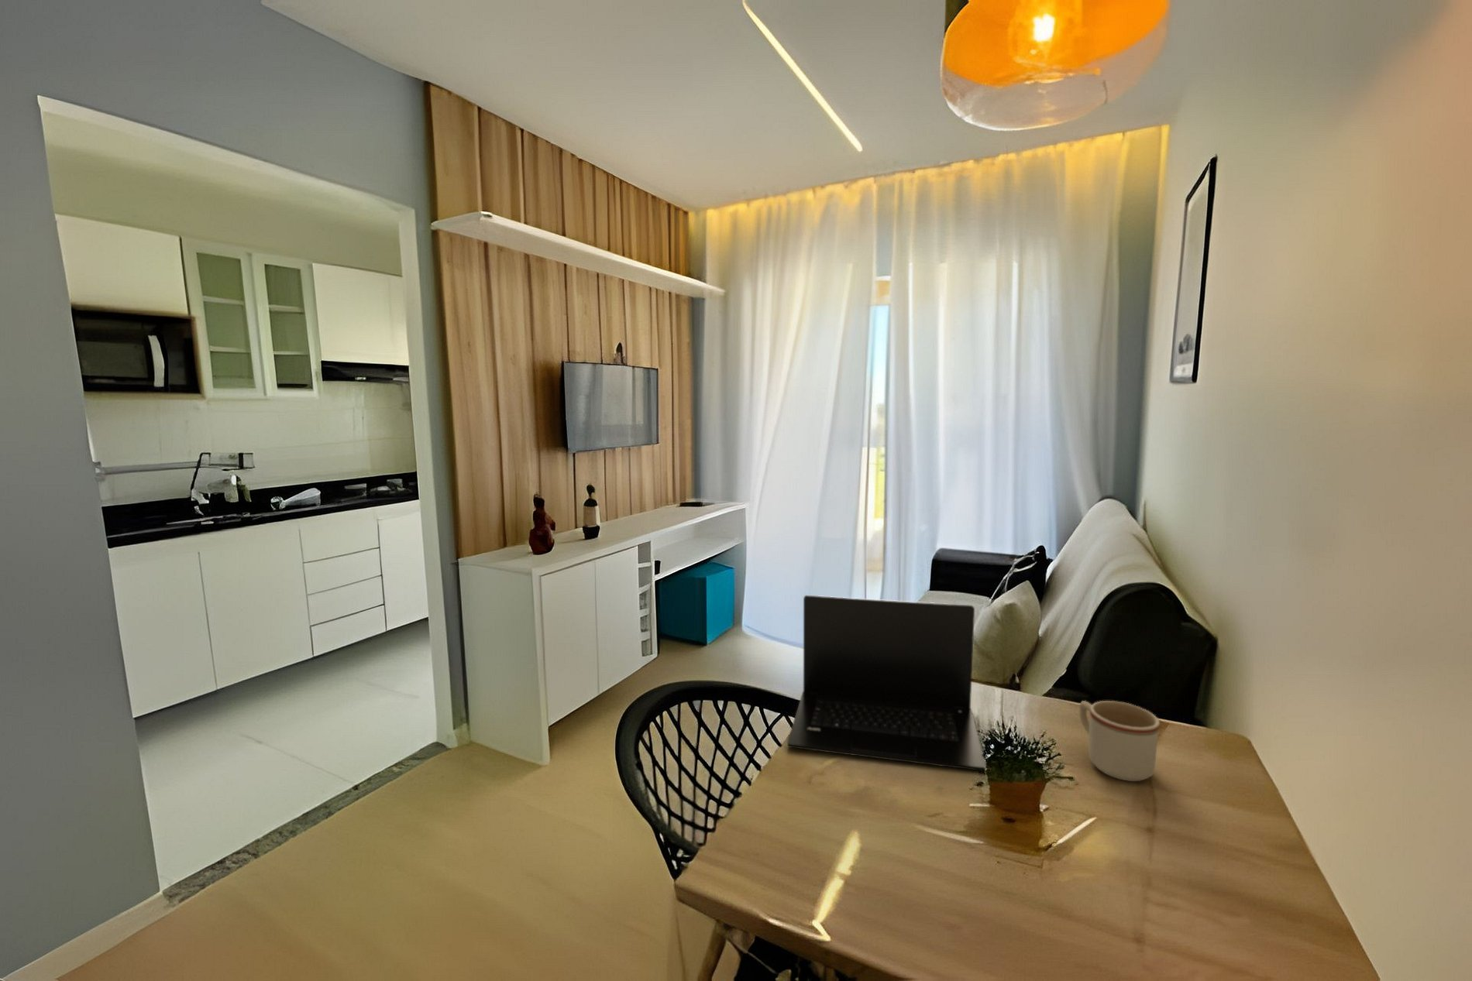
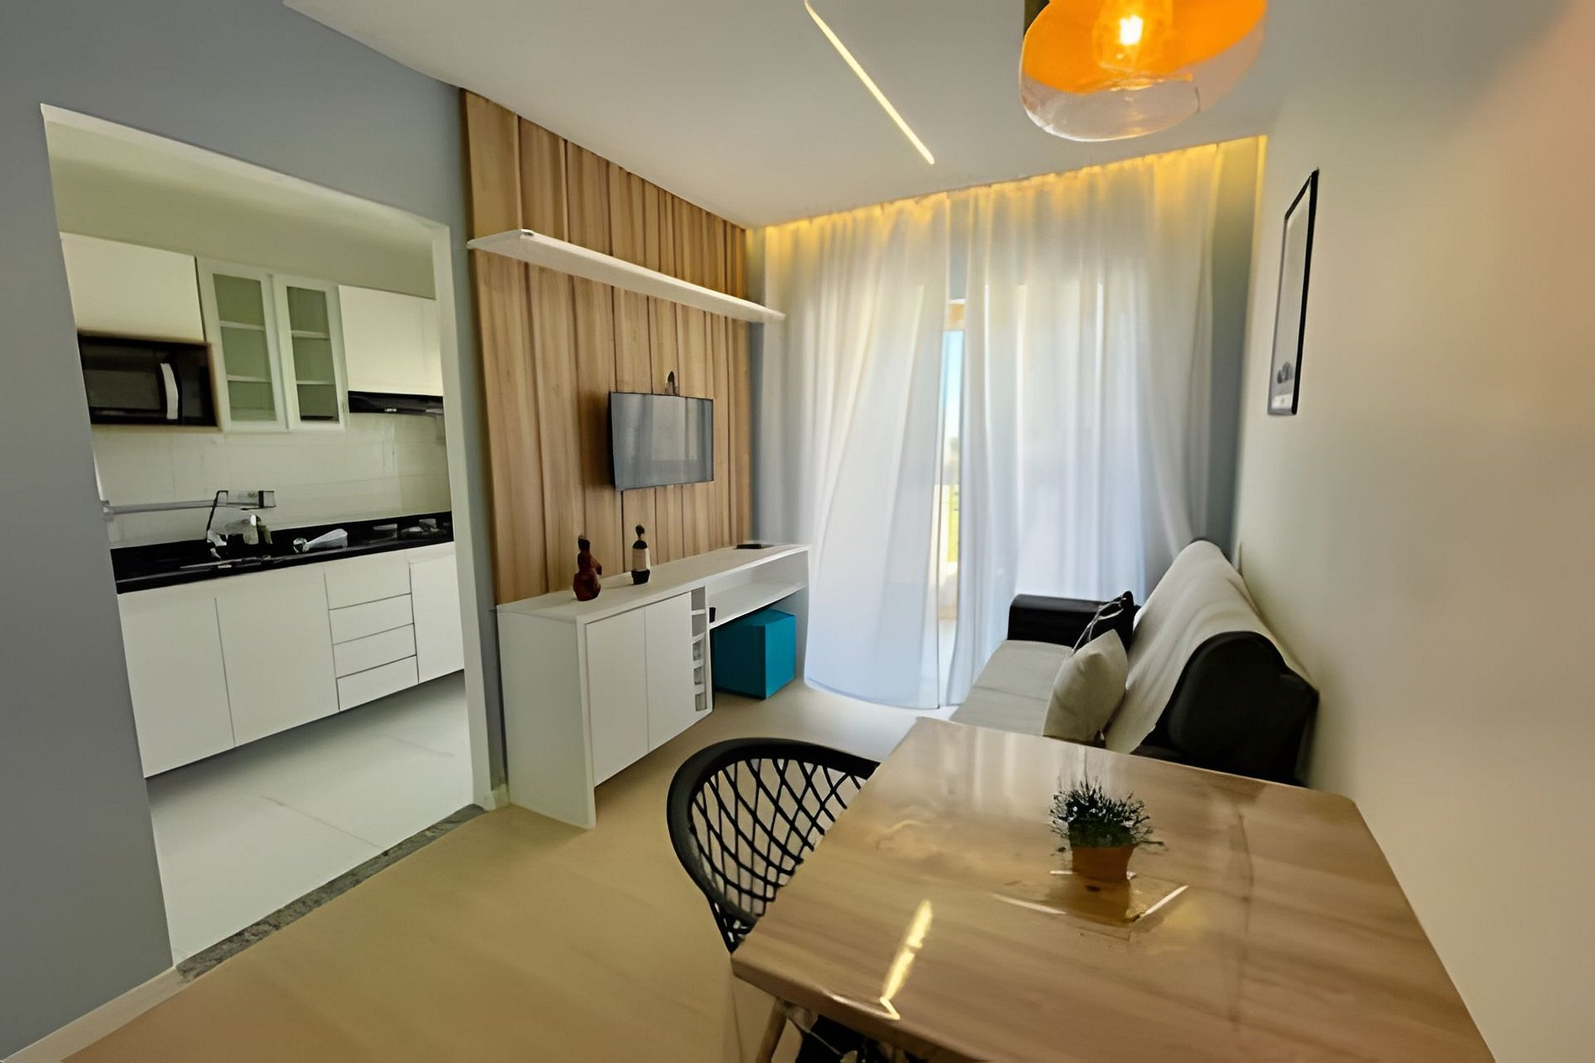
- laptop [786,595,986,772]
- mug [1079,700,1161,782]
